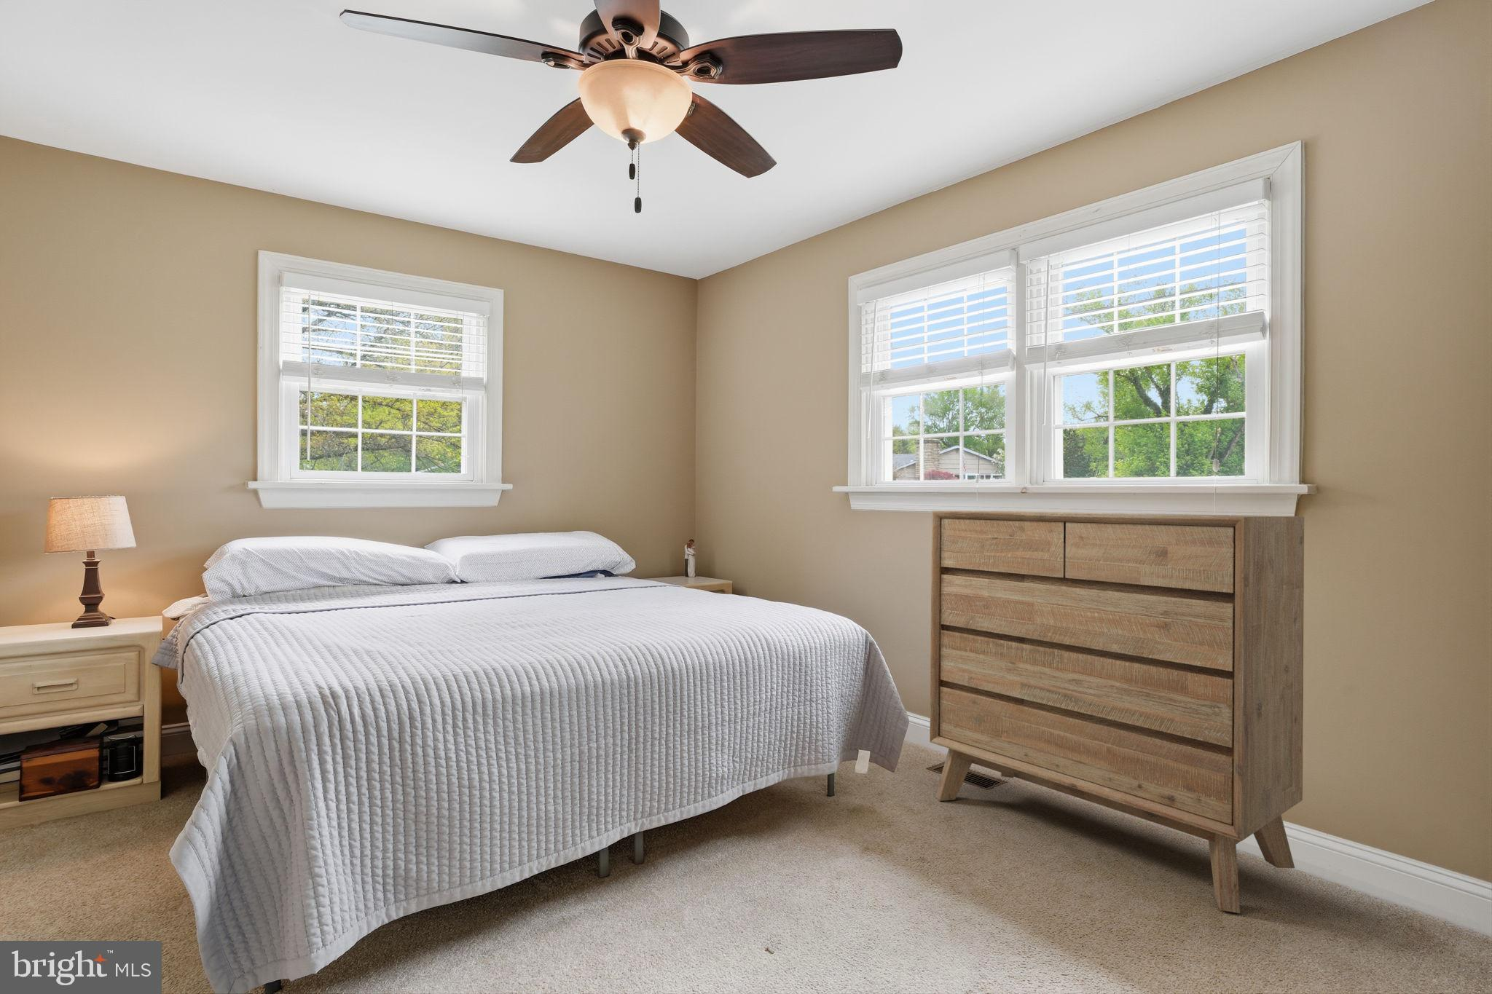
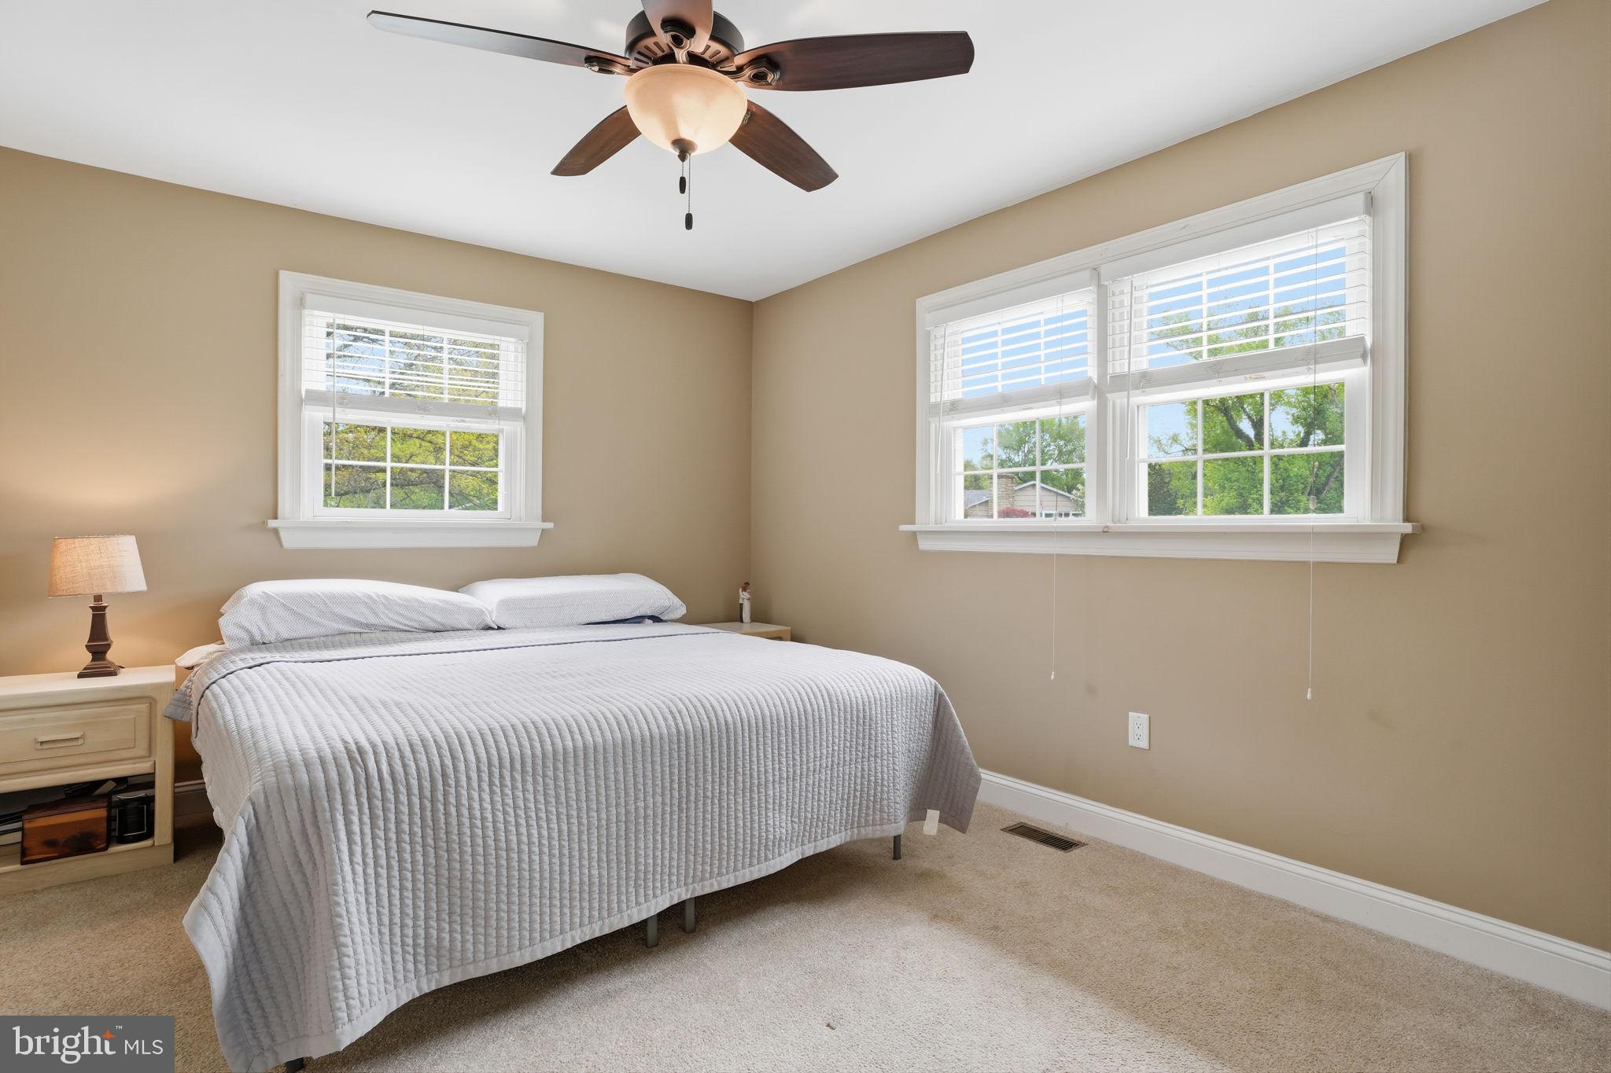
- dresser [928,510,1305,914]
